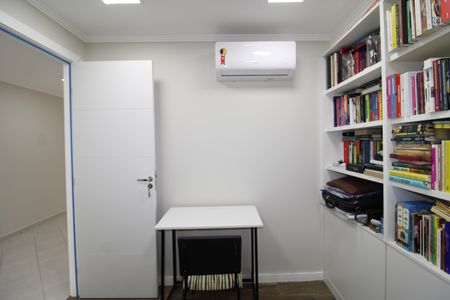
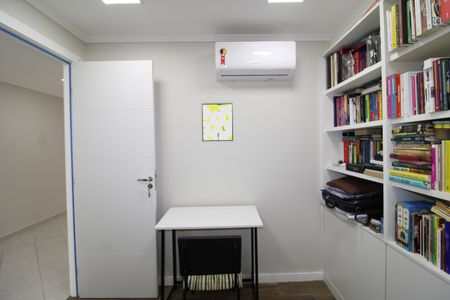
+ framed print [201,102,234,142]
